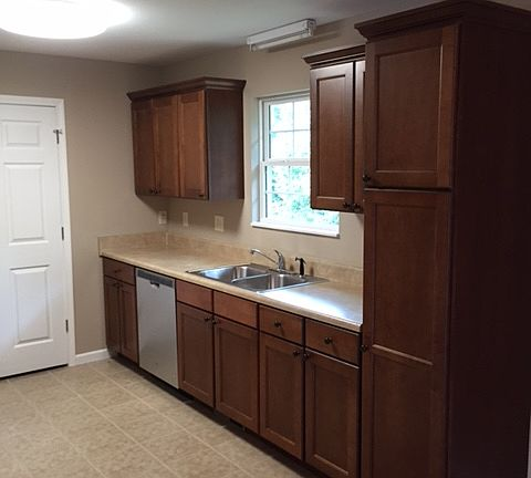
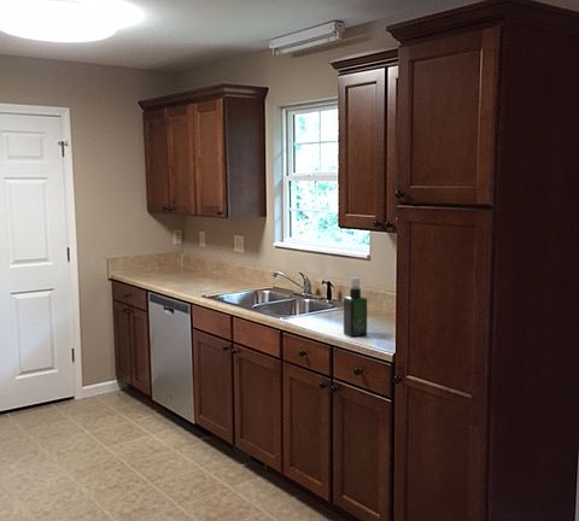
+ spray bottle [343,276,368,338]
